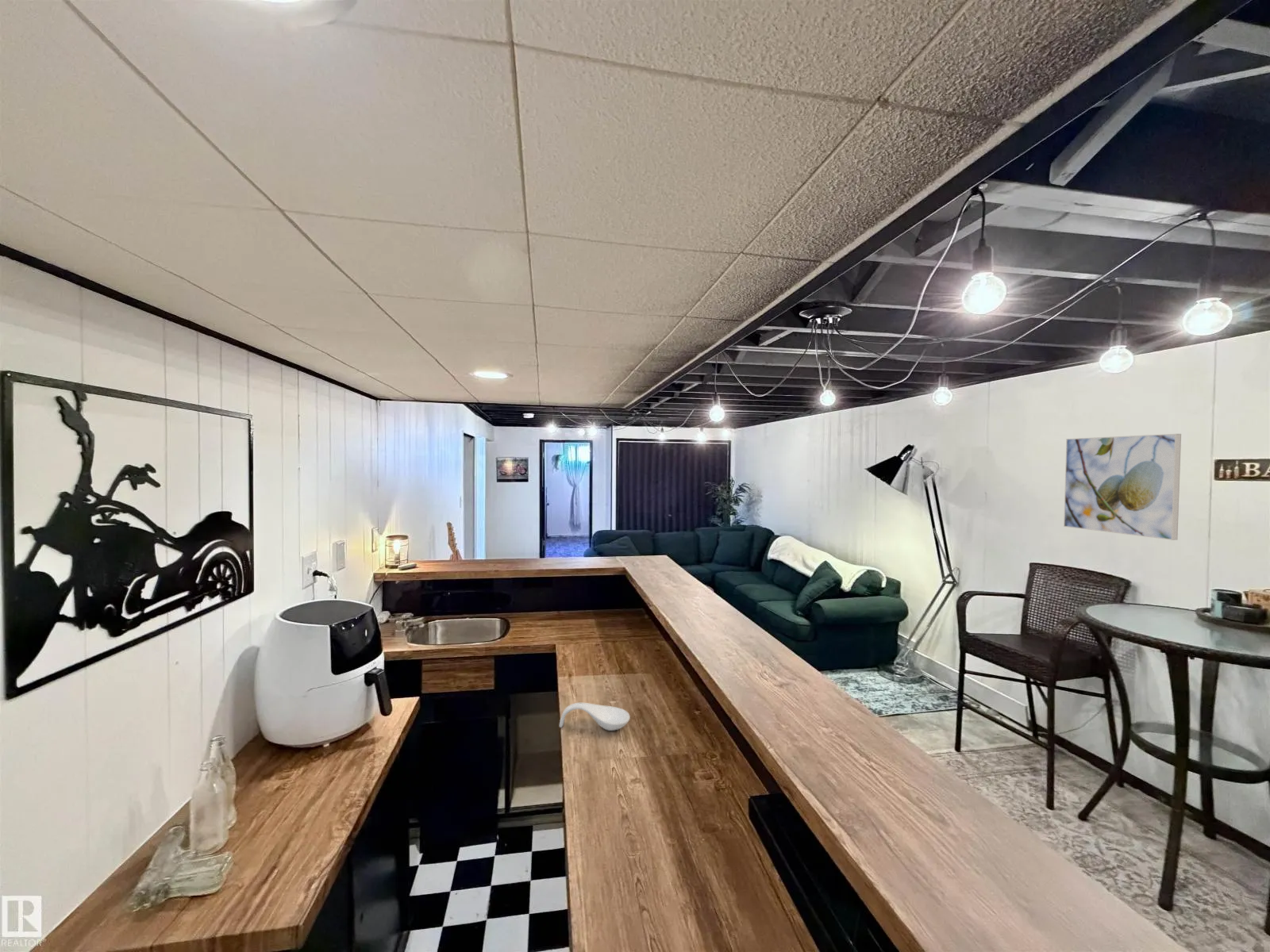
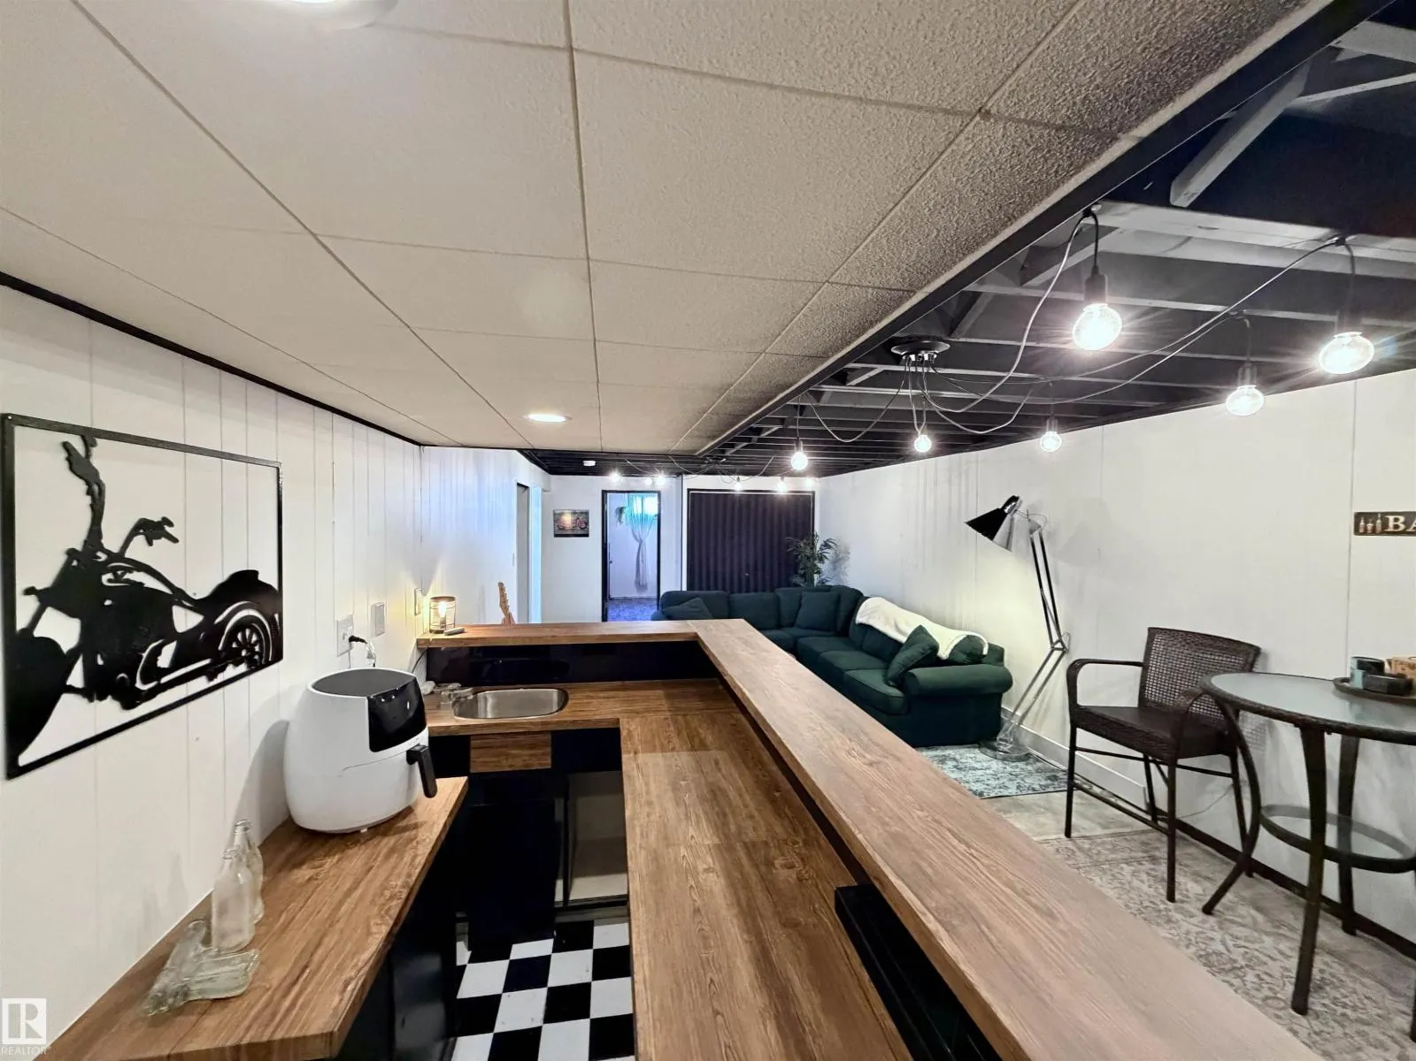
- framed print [1063,433,1182,541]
- spoon rest [559,702,631,731]
